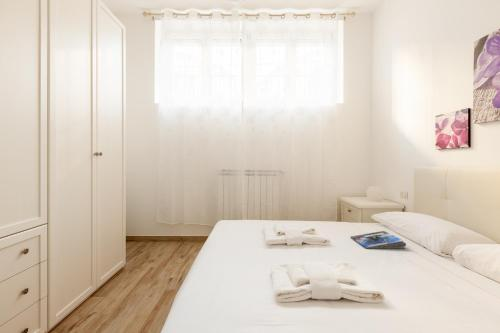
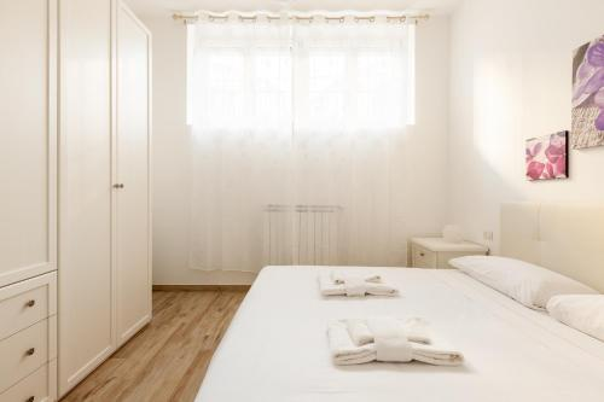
- magazine [350,230,407,250]
